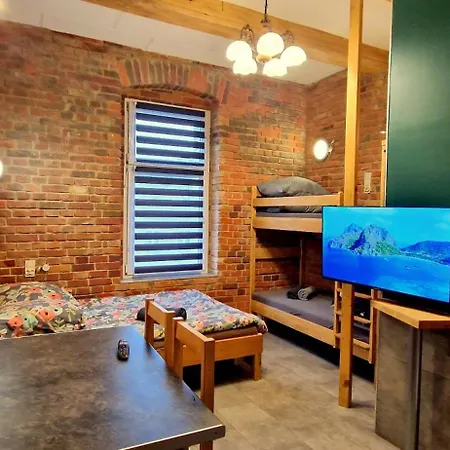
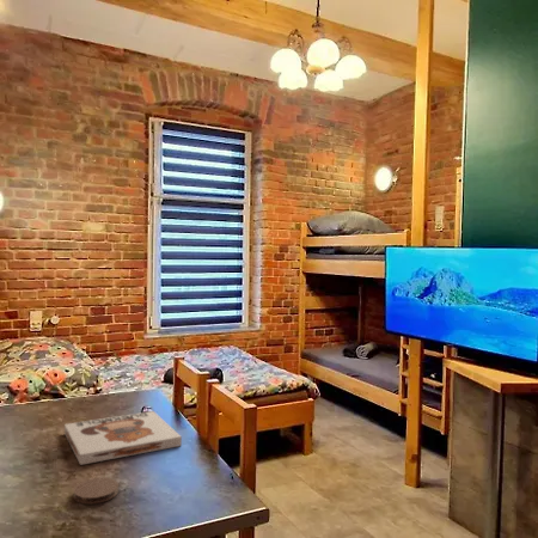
+ coaster [73,477,120,505]
+ board game [63,410,183,466]
